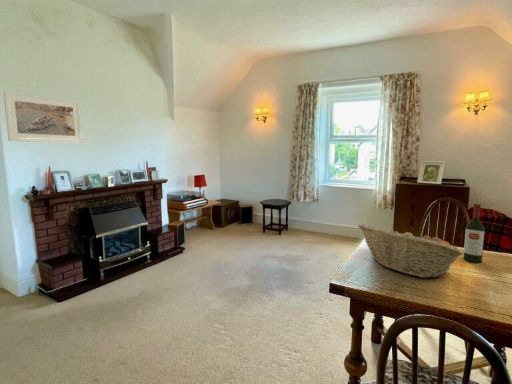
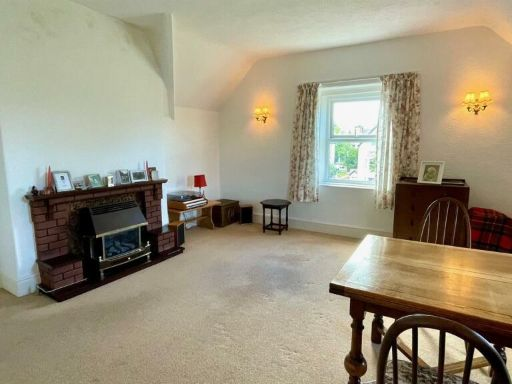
- fruit basket [357,223,464,279]
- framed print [2,90,84,144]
- wine bottle [462,203,486,264]
